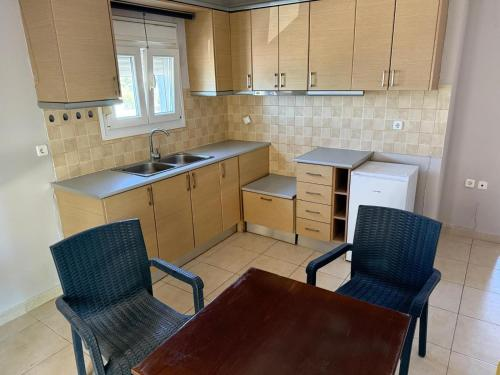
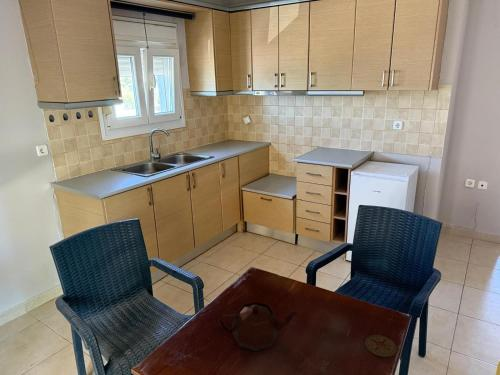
+ coaster [364,334,398,358]
+ teapot [217,301,300,352]
